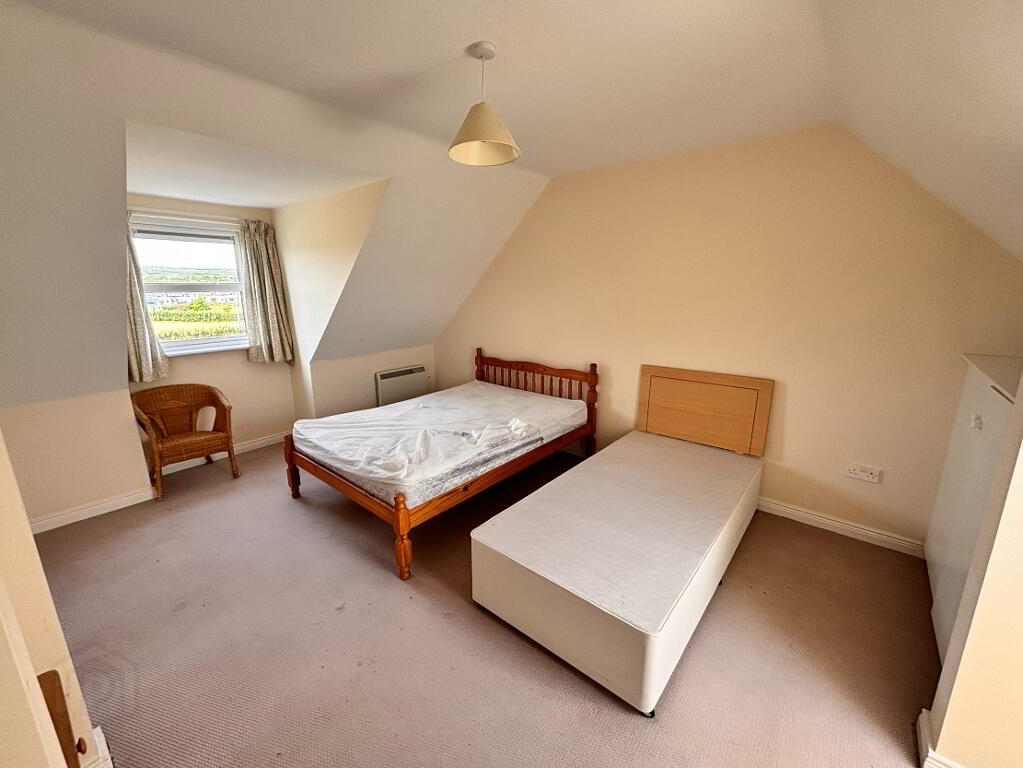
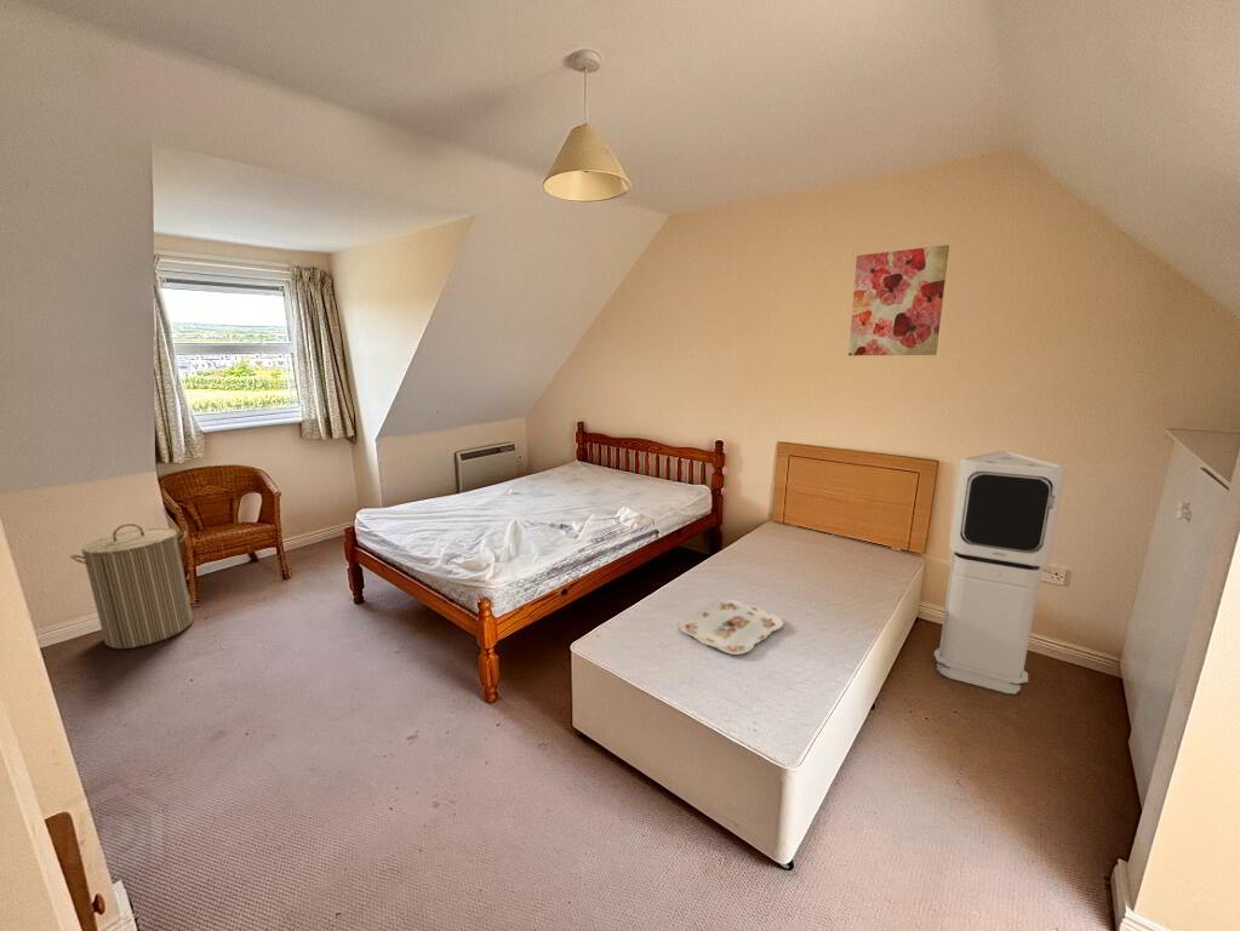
+ laundry hamper [69,522,195,650]
+ wall art [847,244,950,356]
+ serving tray [679,598,784,656]
+ air purifier [932,450,1067,695]
